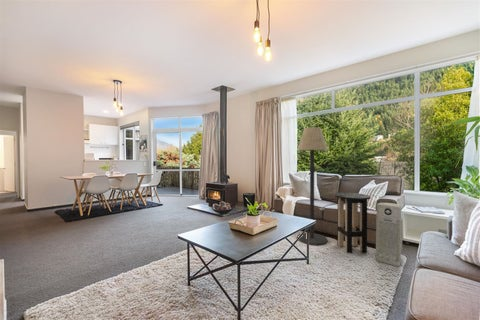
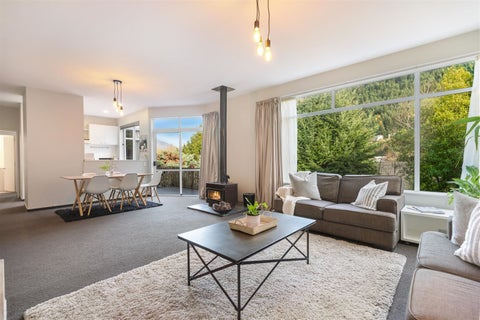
- floor lamp [296,126,329,246]
- air purifier [375,202,403,267]
- bar stool [333,192,371,254]
